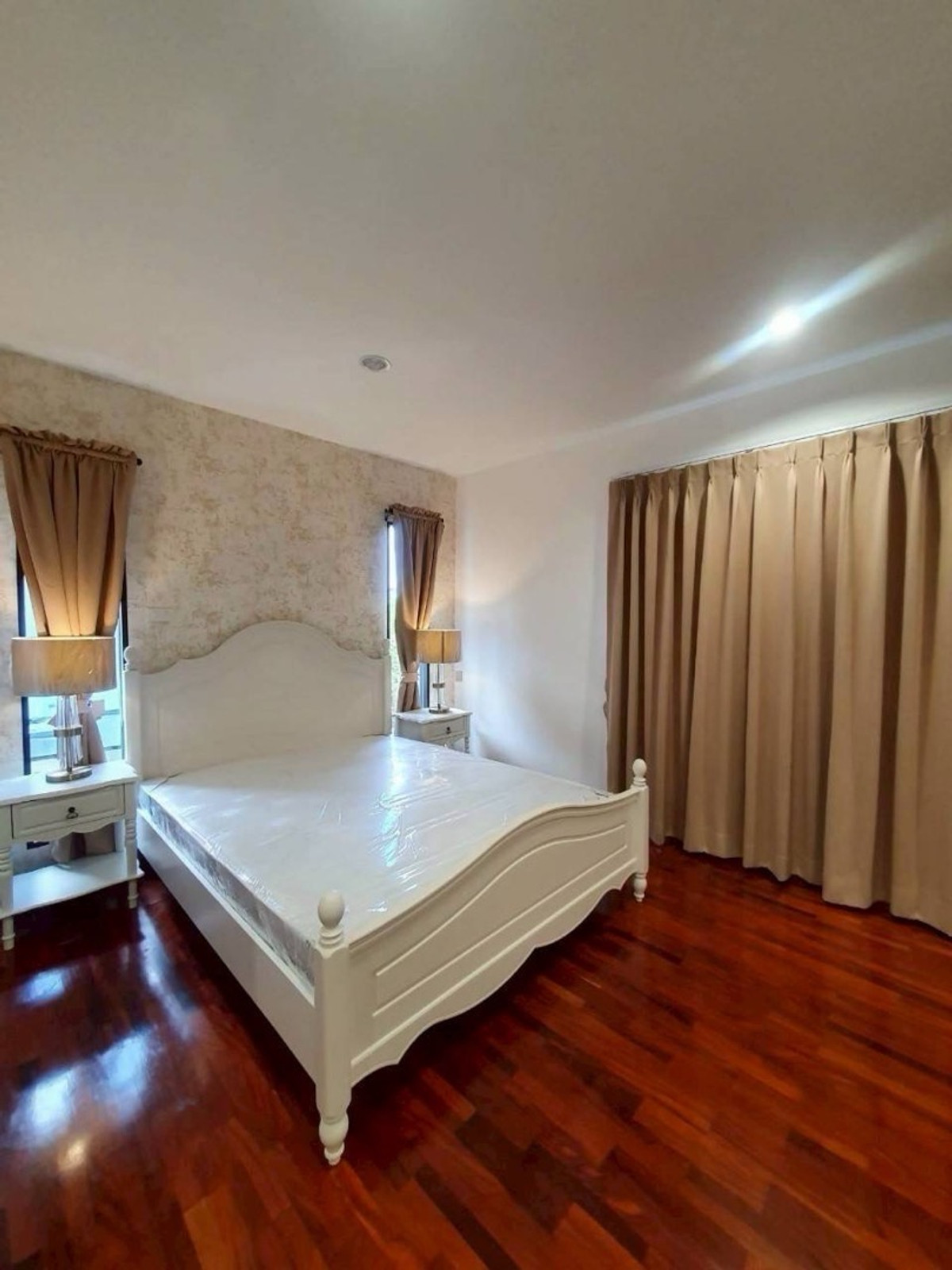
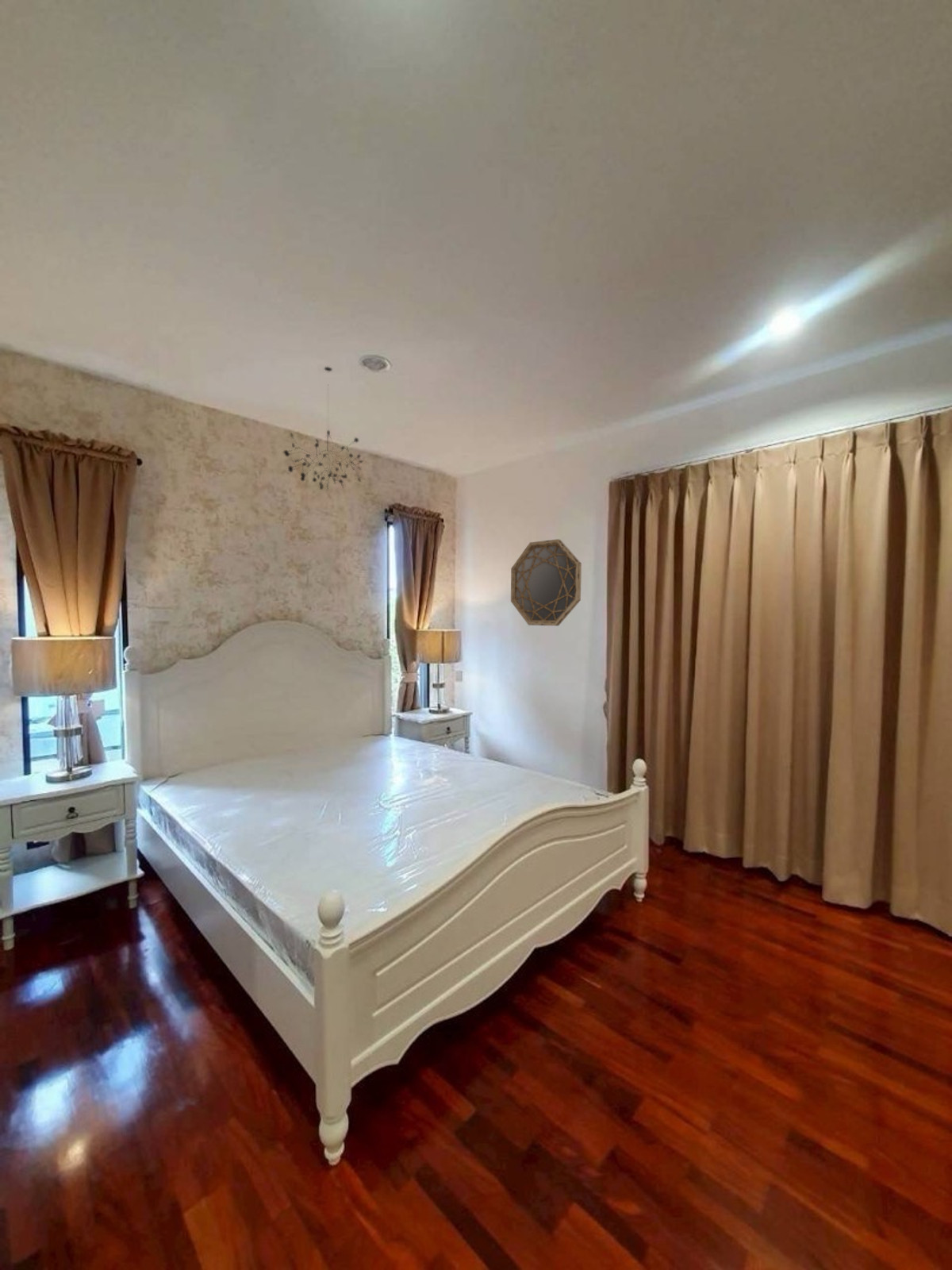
+ chandelier [282,366,364,493]
+ home mirror [510,538,582,626]
